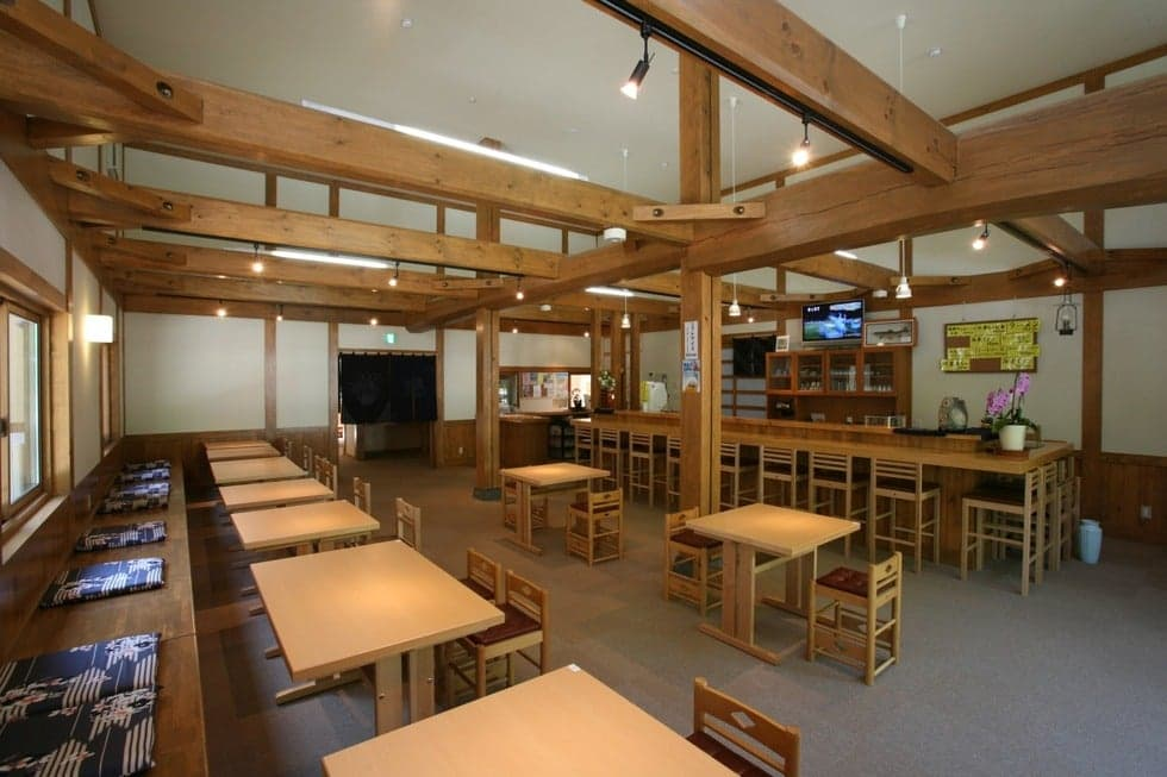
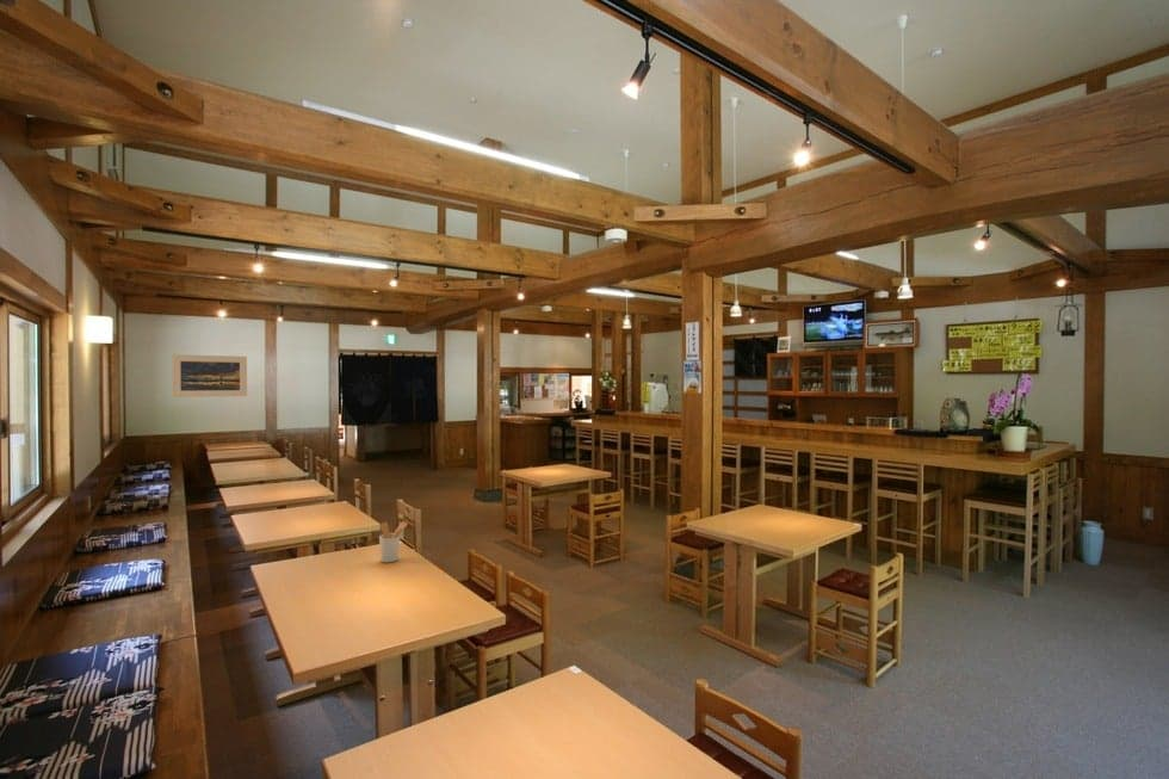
+ utensil holder [378,520,408,563]
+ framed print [172,353,248,398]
